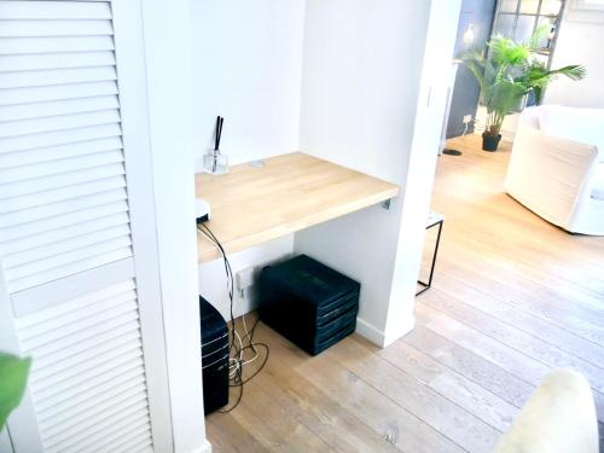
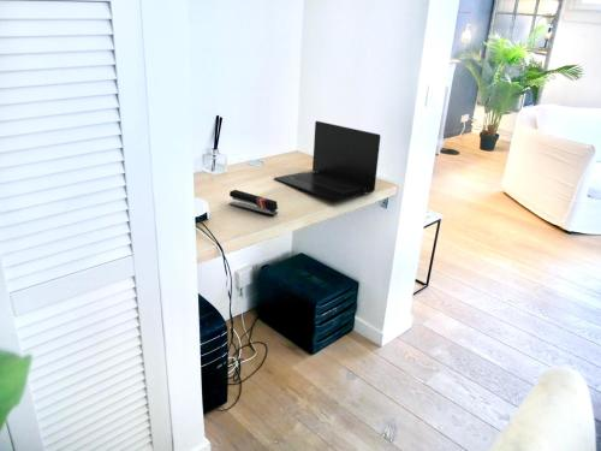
+ stapler [228,189,279,216]
+ laptop [273,120,381,203]
